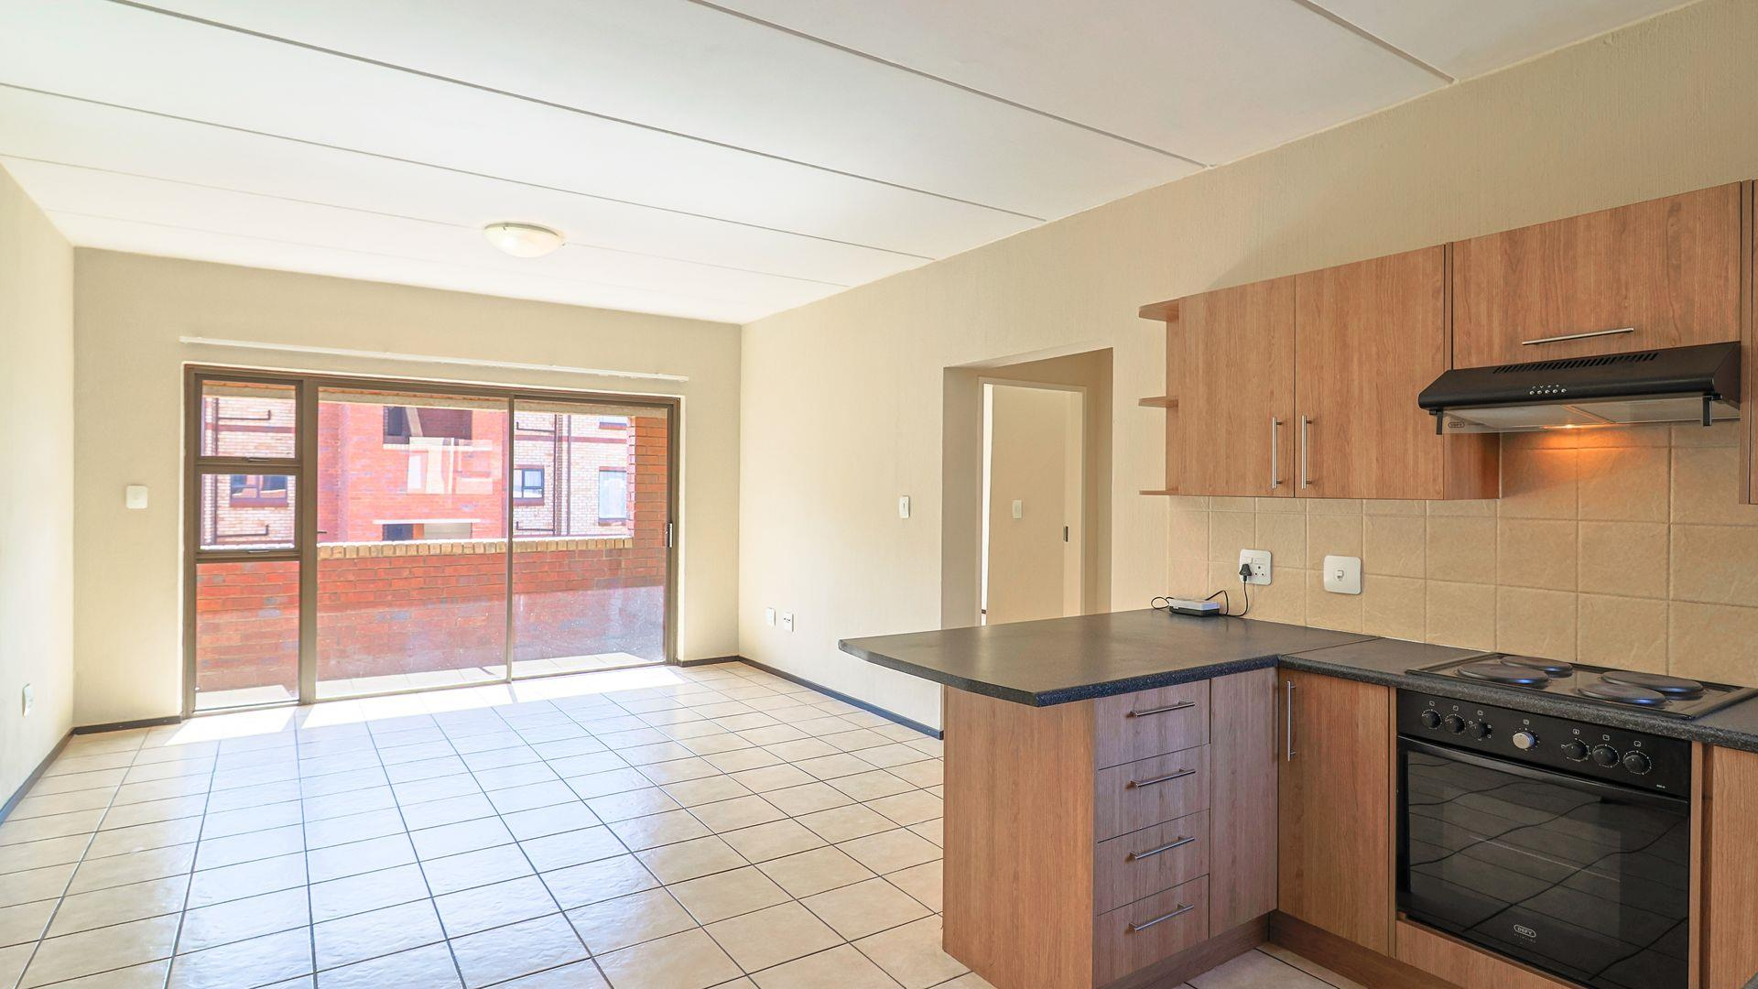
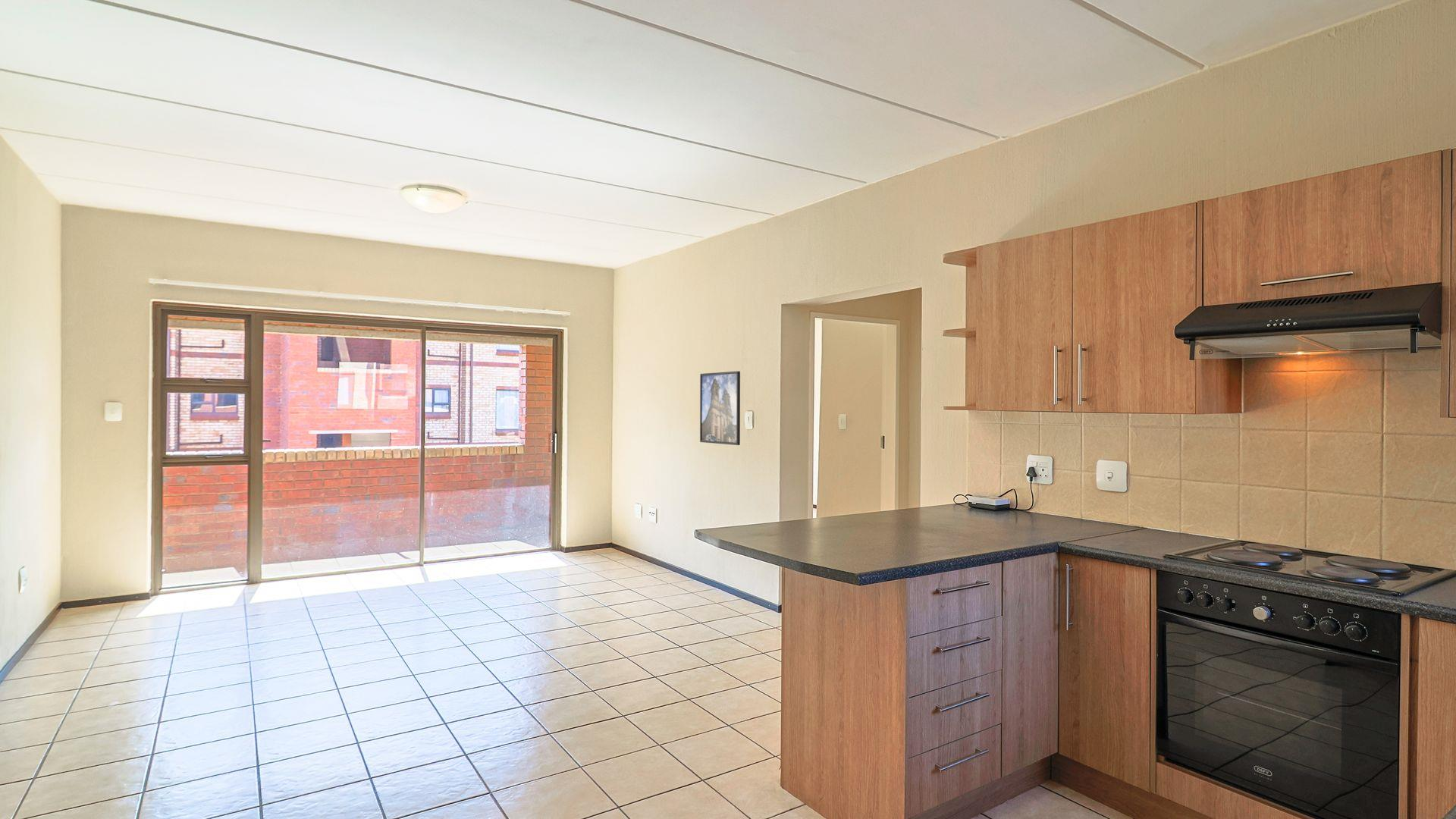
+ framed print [699,371,741,446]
